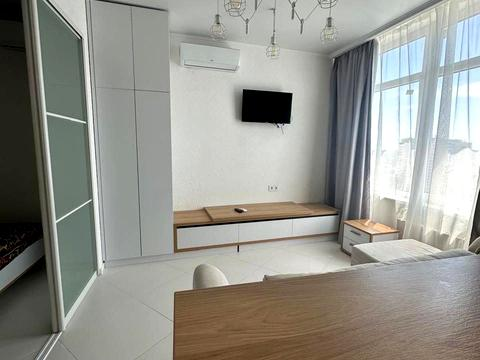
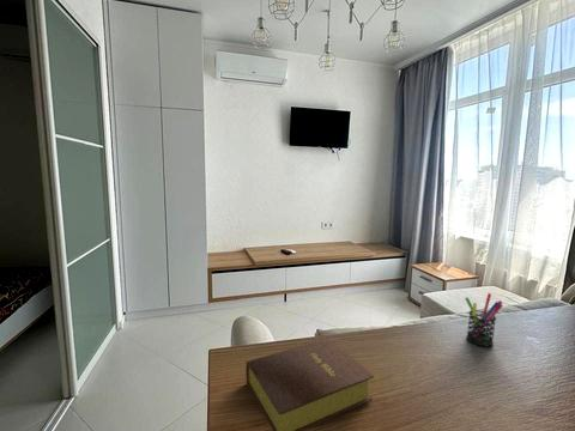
+ bible [244,336,375,431]
+ pen holder [464,292,504,347]
